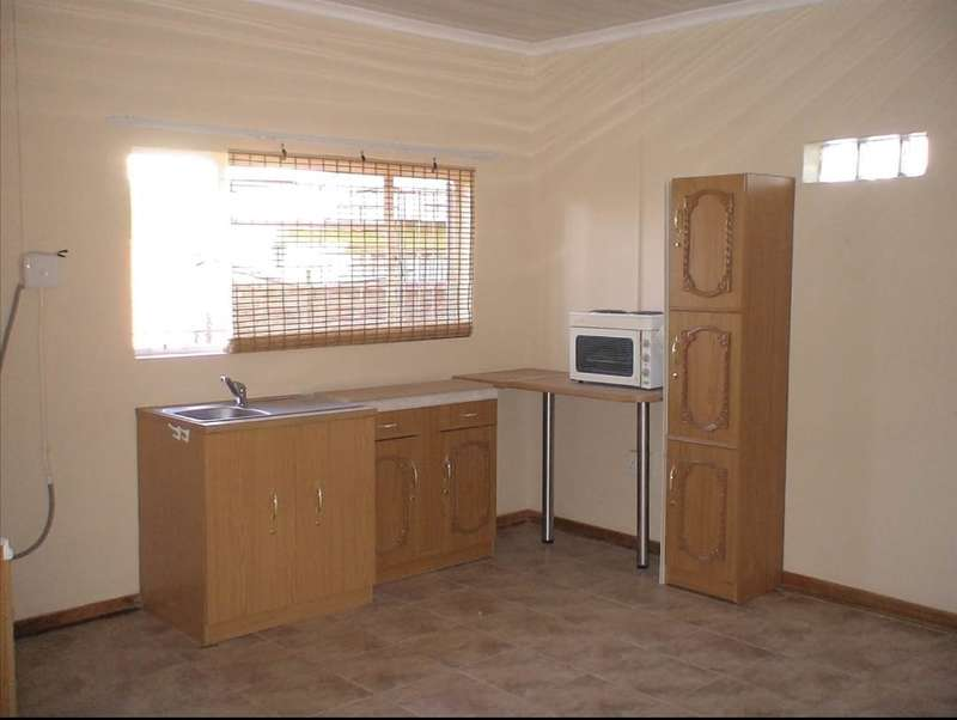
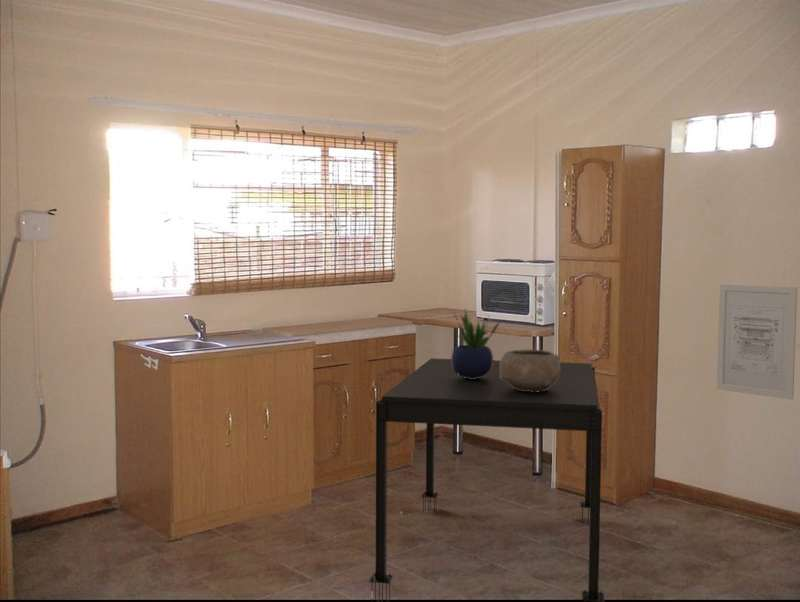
+ potted plant [450,309,503,379]
+ dining table [367,357,606,602]
+ bowl [500,349,561,392]
+ wall art [716,283,798,400]
